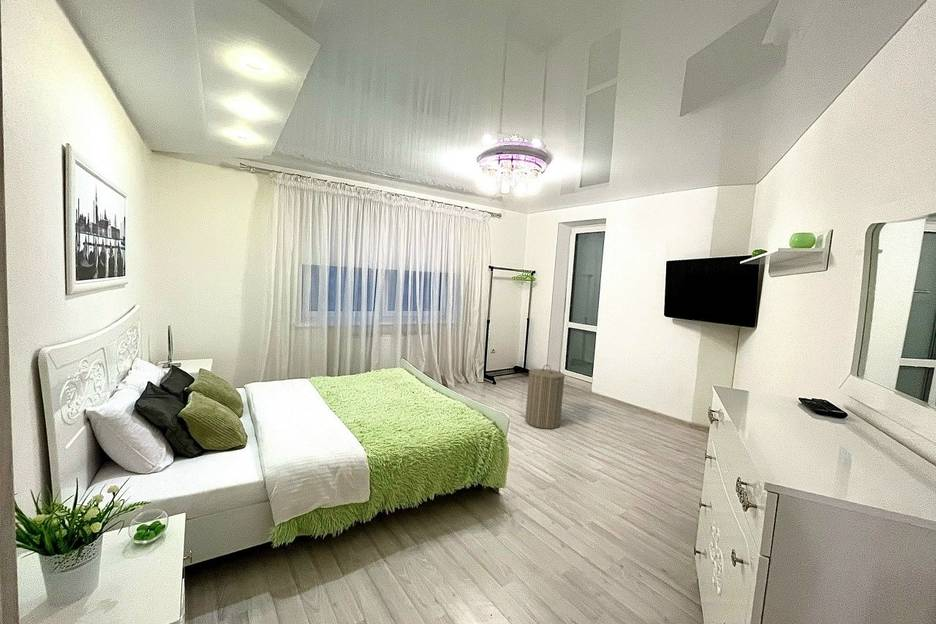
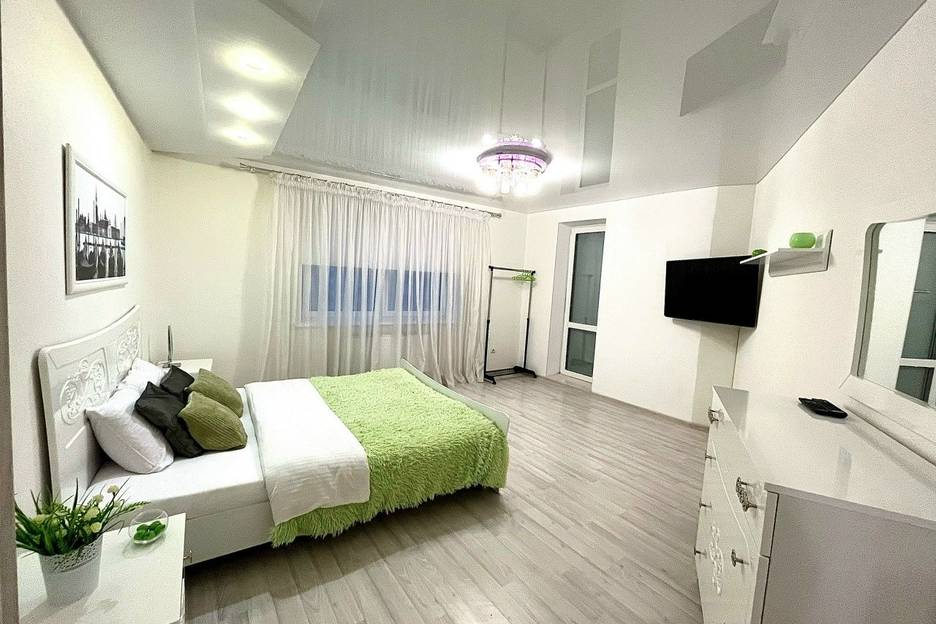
- laundry hamper [524,364,566,430]
